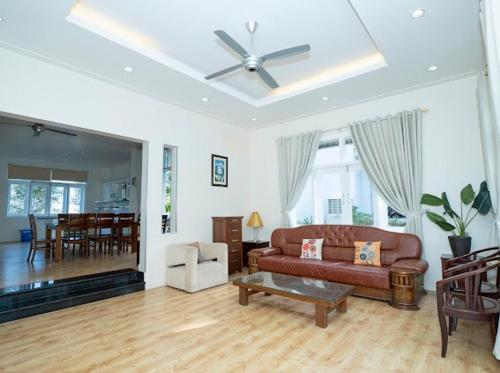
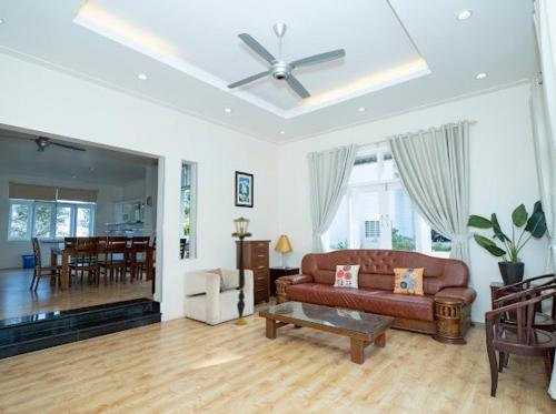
+ floor lamp [230,215,254,326]
